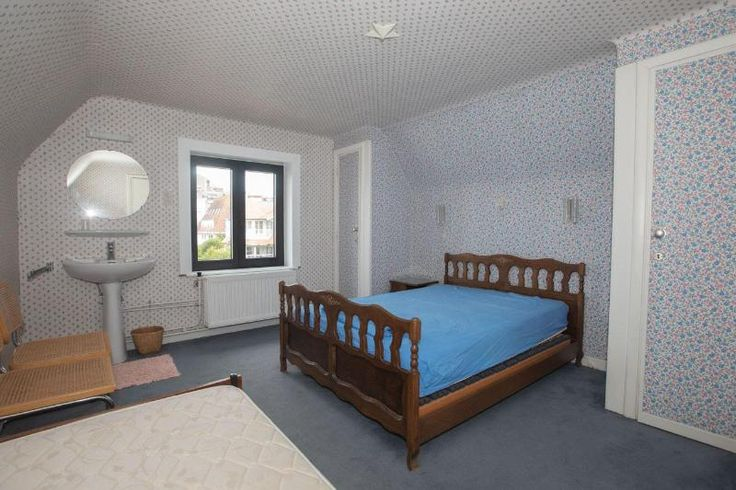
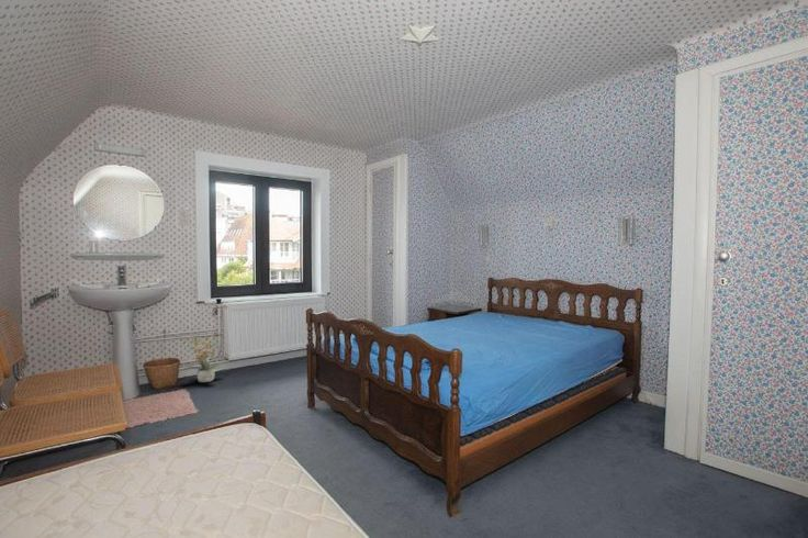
+ potted plant [180,334,224,383]
